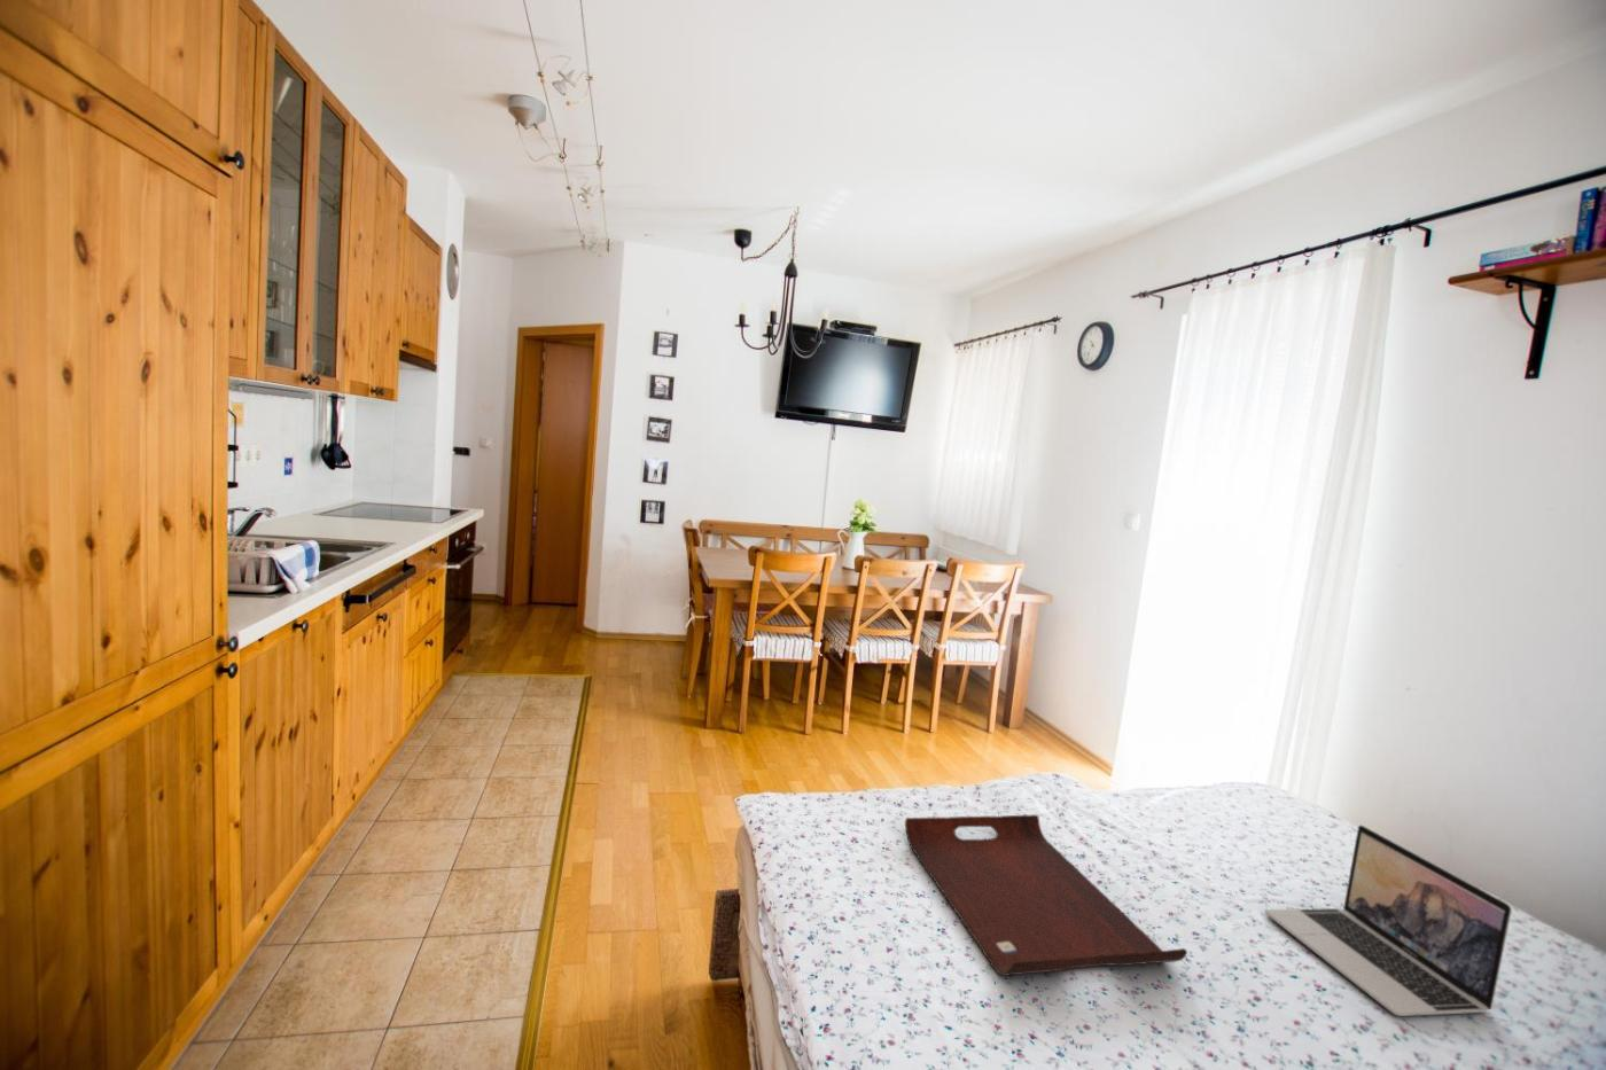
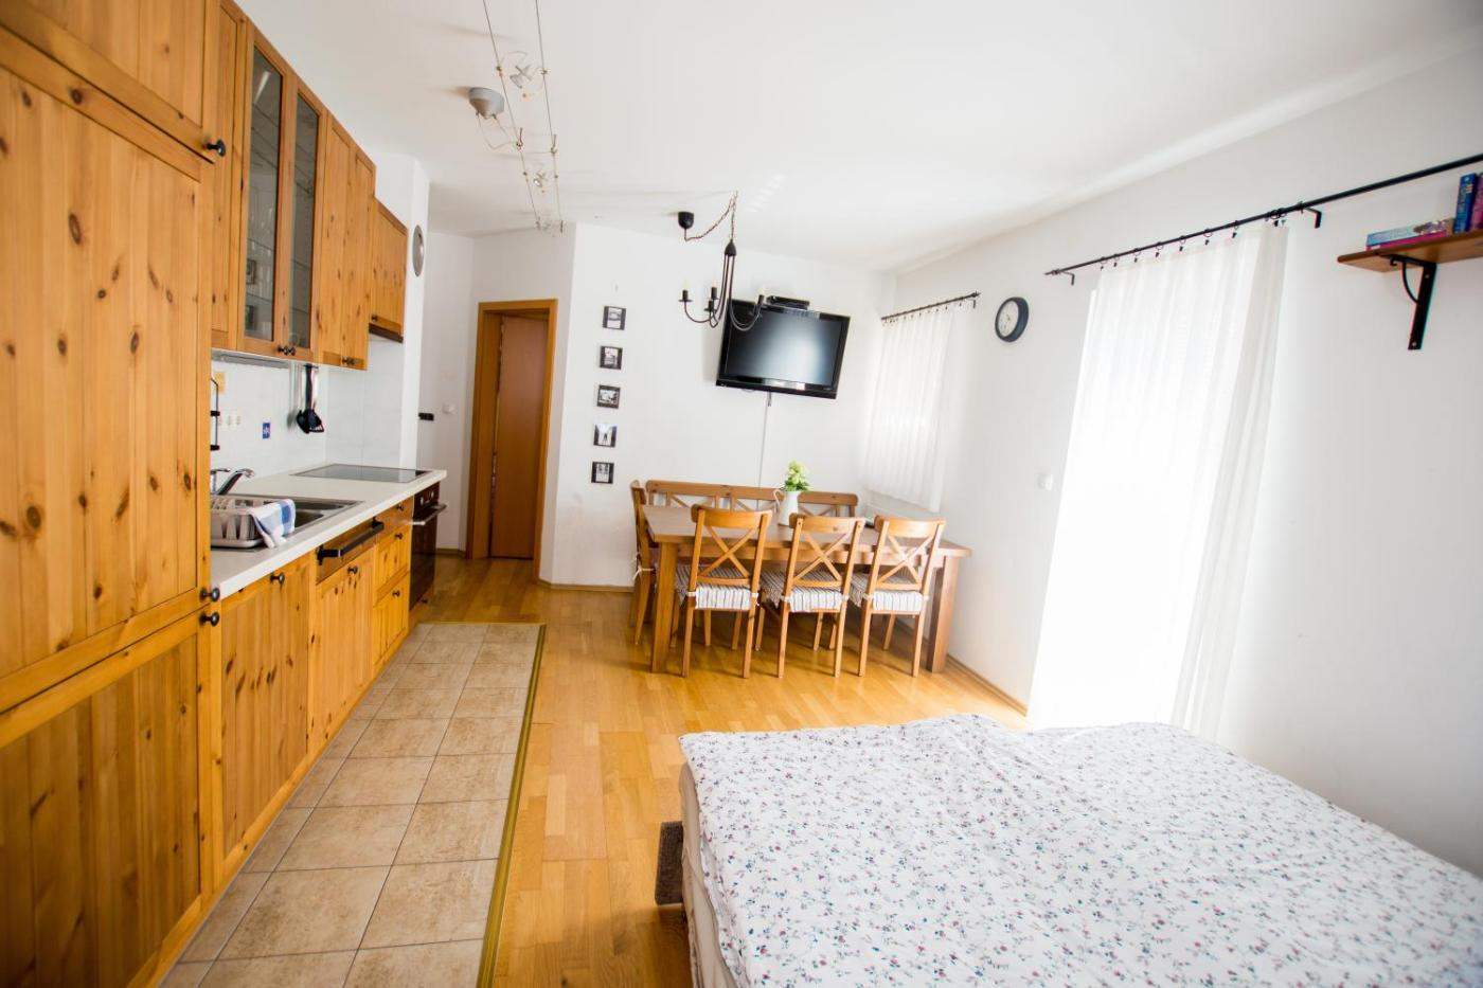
- laptop [1265,824,1513,1017]
- serving tray [904,814,1188,977]
